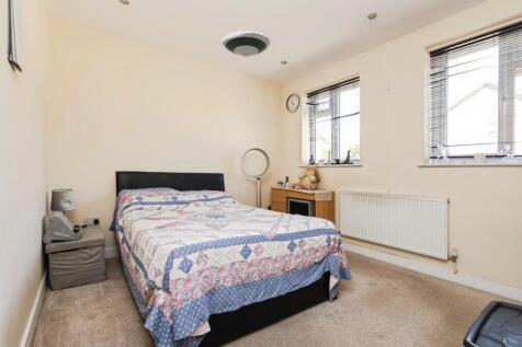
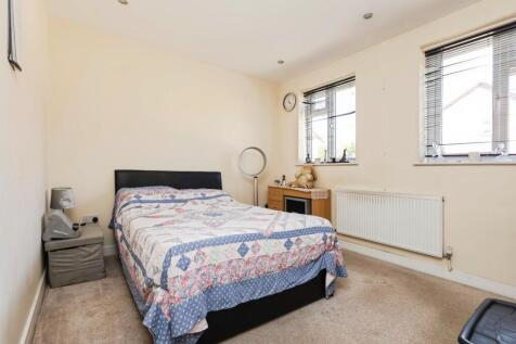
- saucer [220,30,271,58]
